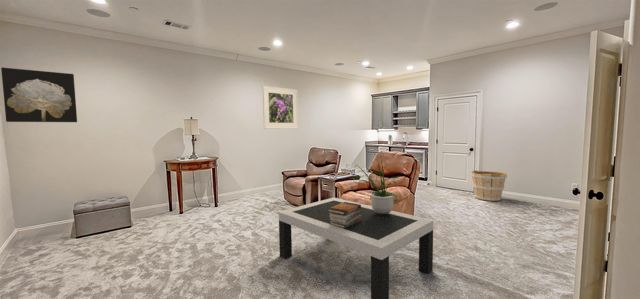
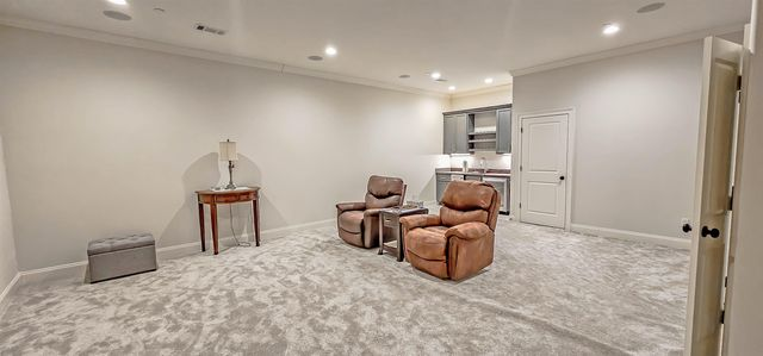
- wall art [0,67,78,123]
- wooden bucket [470,169,508,202]
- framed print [262,85,299,130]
- book stack [328,202,362,228]
- coffee table [278,197,434,299]
- potted plant [352,155,400,214]
